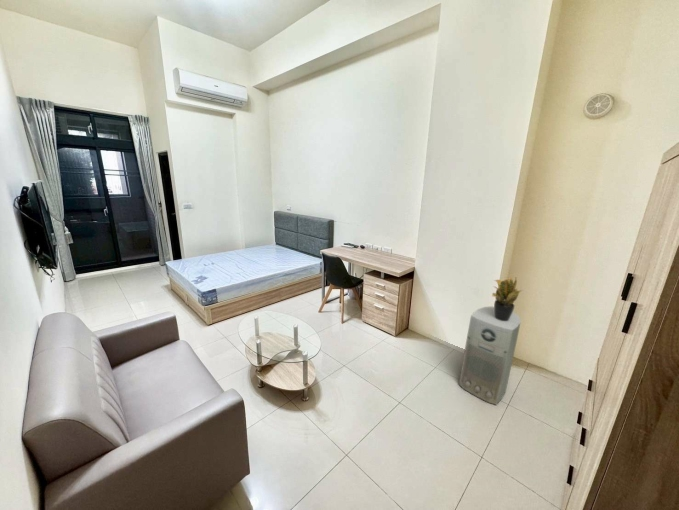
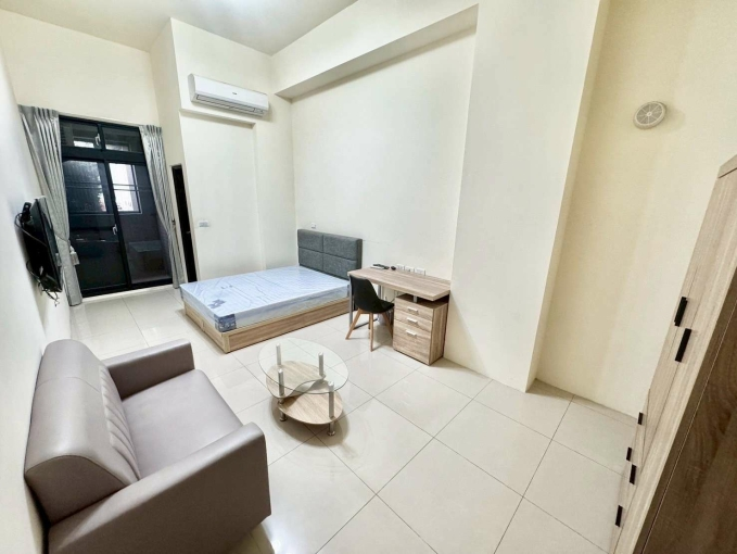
- potted plant [491,277,524,321]
- air purifier [458,306,521,406]
